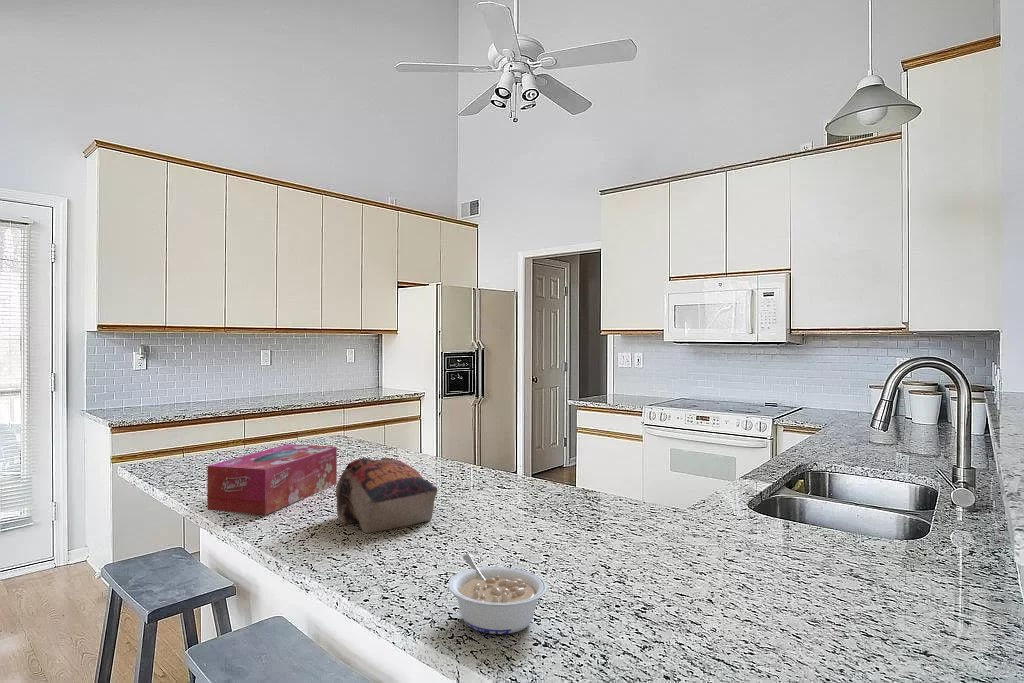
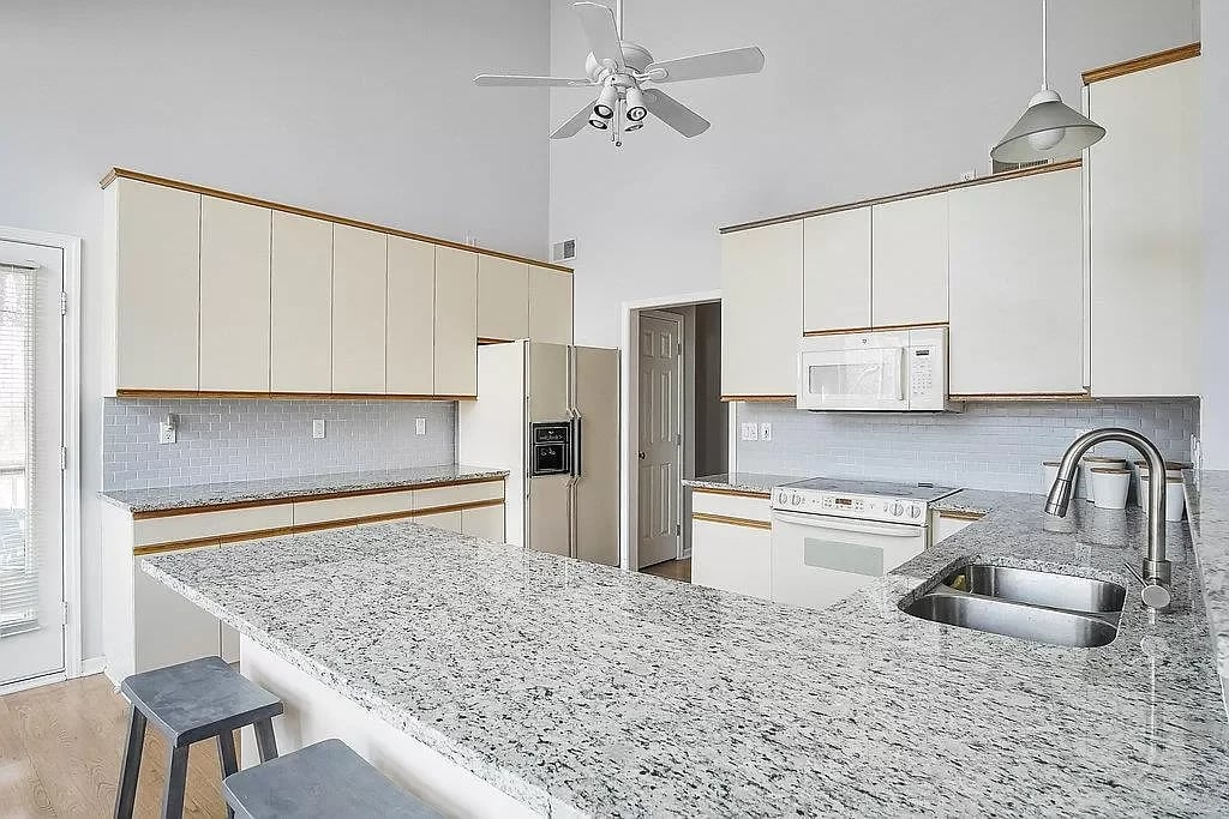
- tissue box [206,443,338,516]
- legume [447,553,548,635]
- bag [335,457,439,534]
